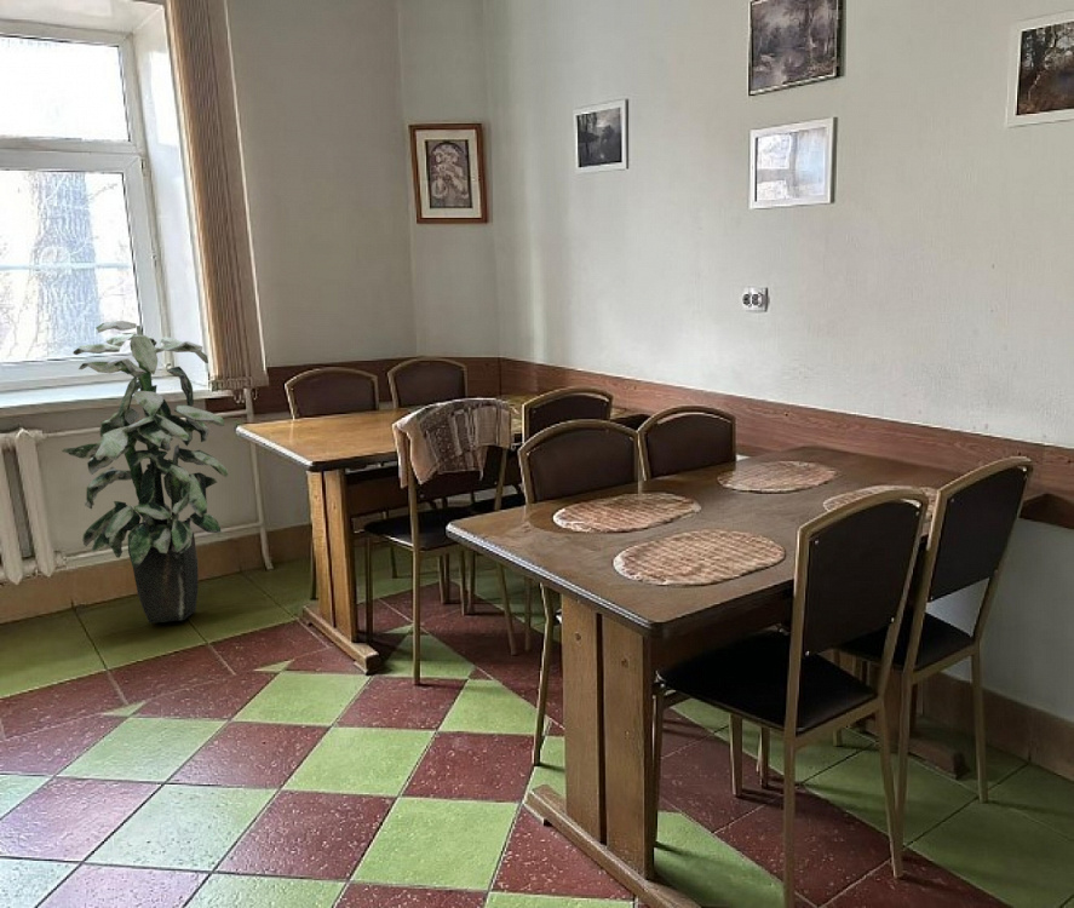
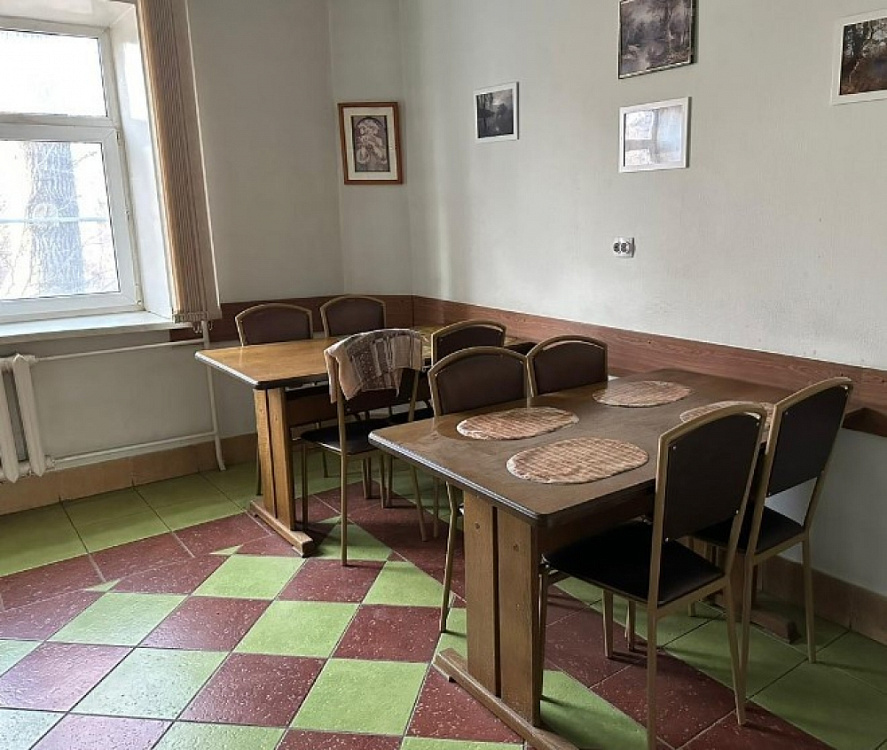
- indoor plant [61,320,229,625]
